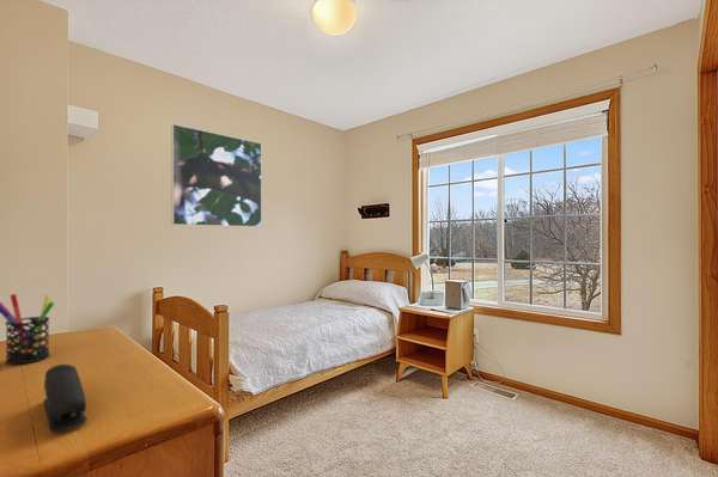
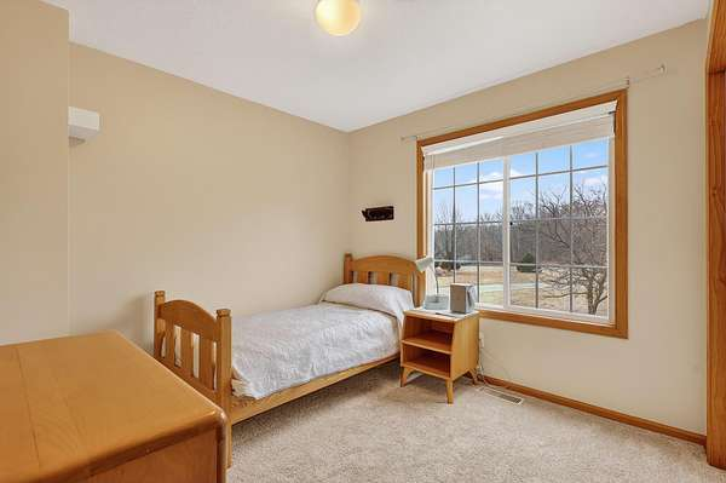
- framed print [170,123,263,228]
- stapler [43,363,87,433]
- pen holder [0,293,55,365]
